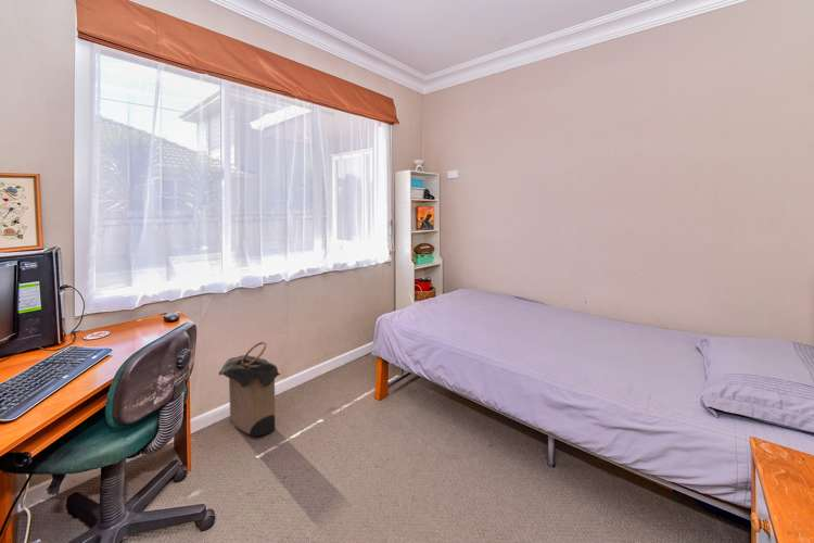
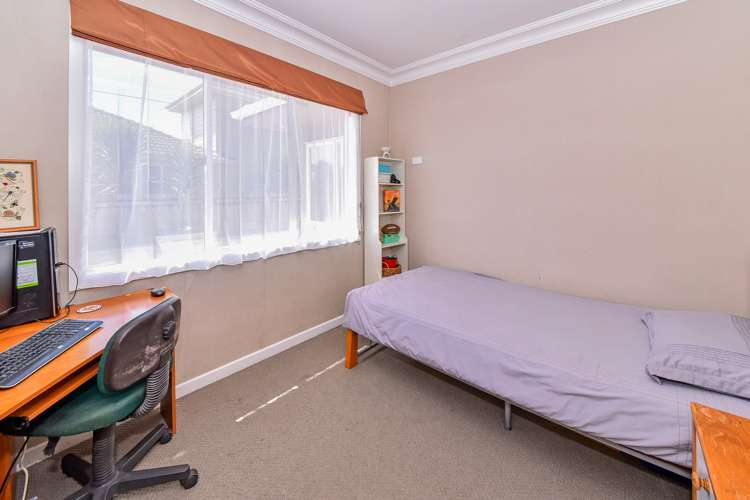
- laundry hamper [218,340,282,437]
